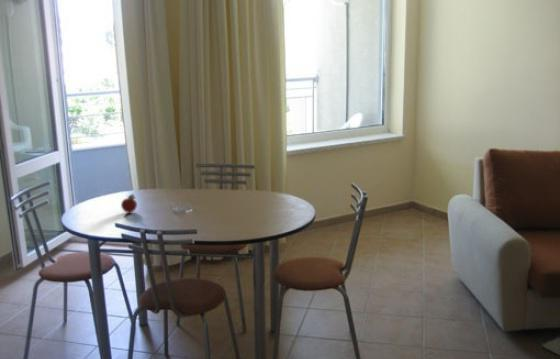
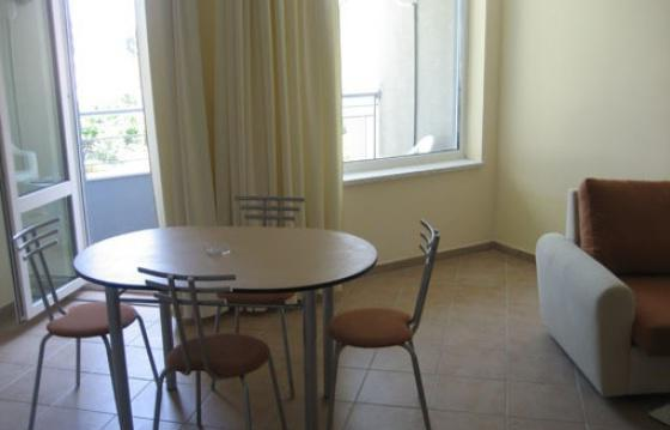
- fruit [120,192,138,214]
